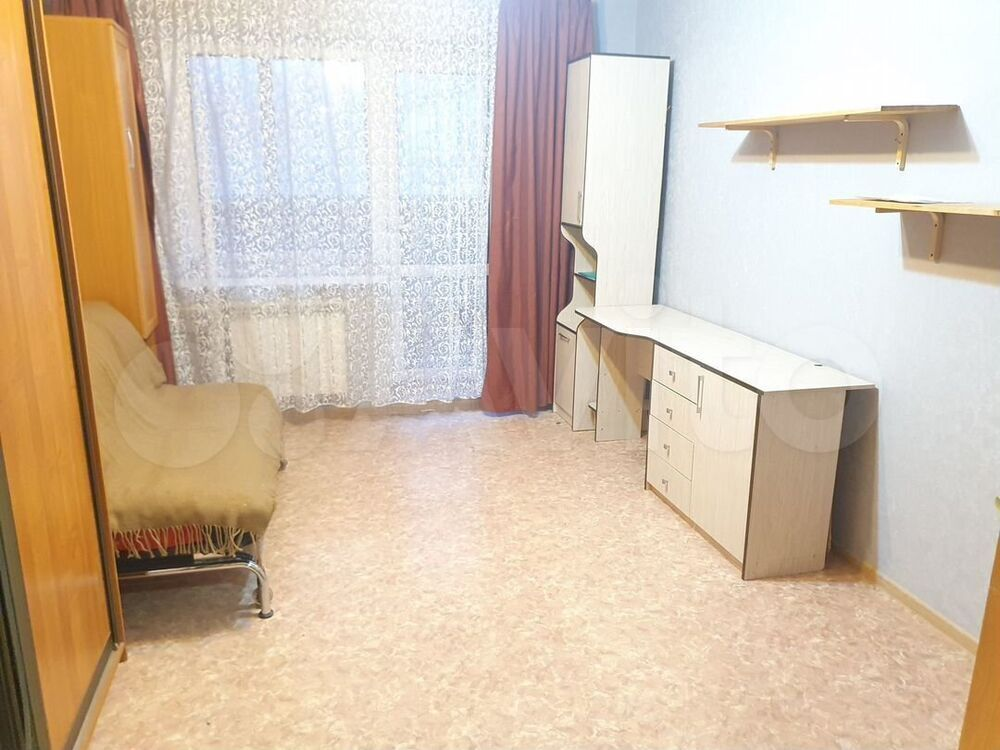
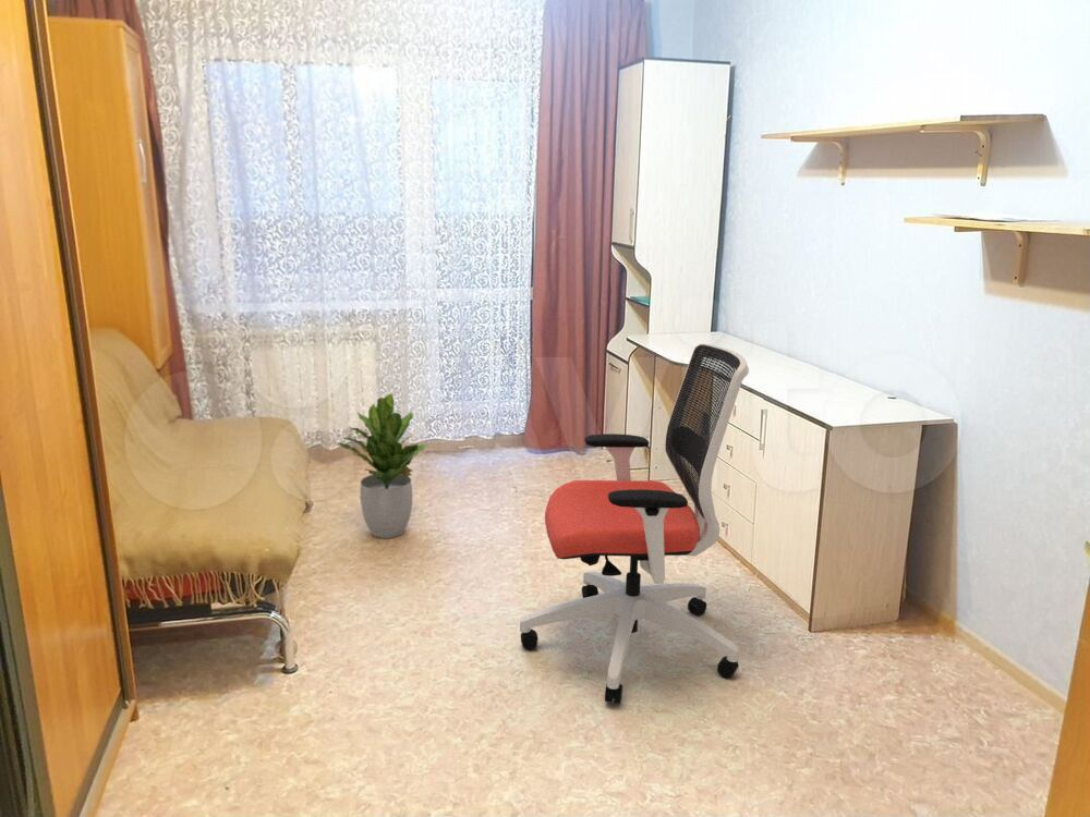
+ office chair [519,343,750,705]
+ potted plant [337,392,429,539]
